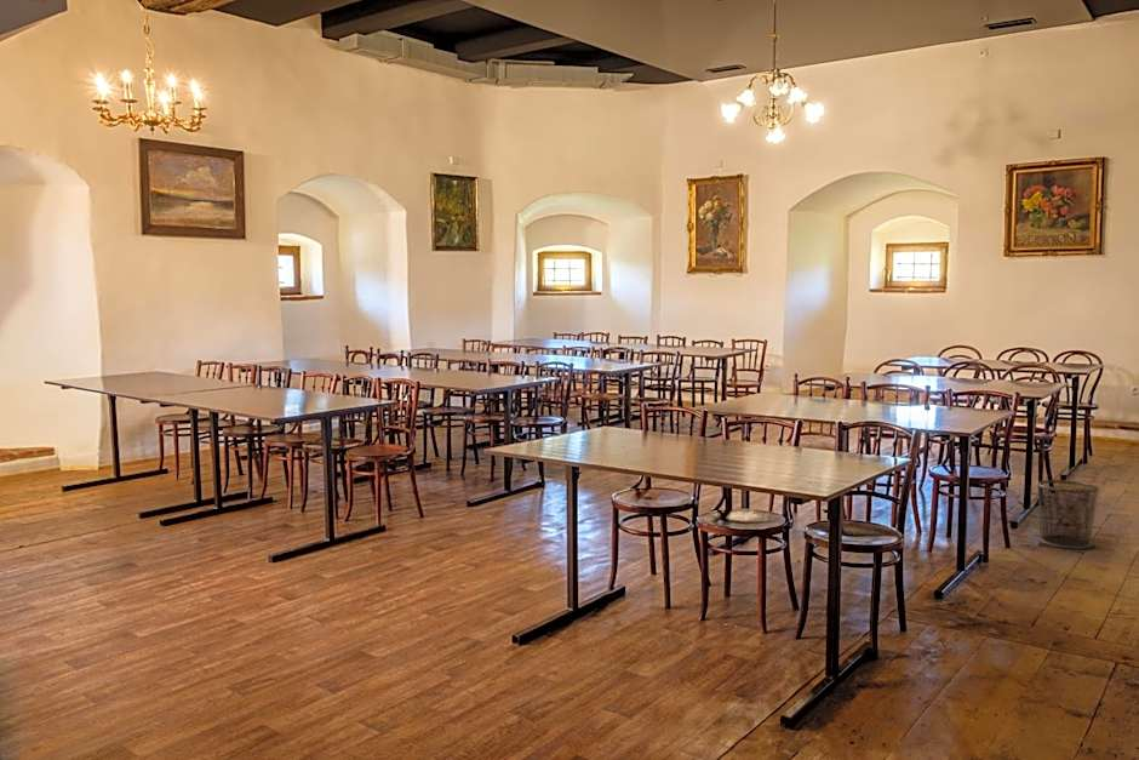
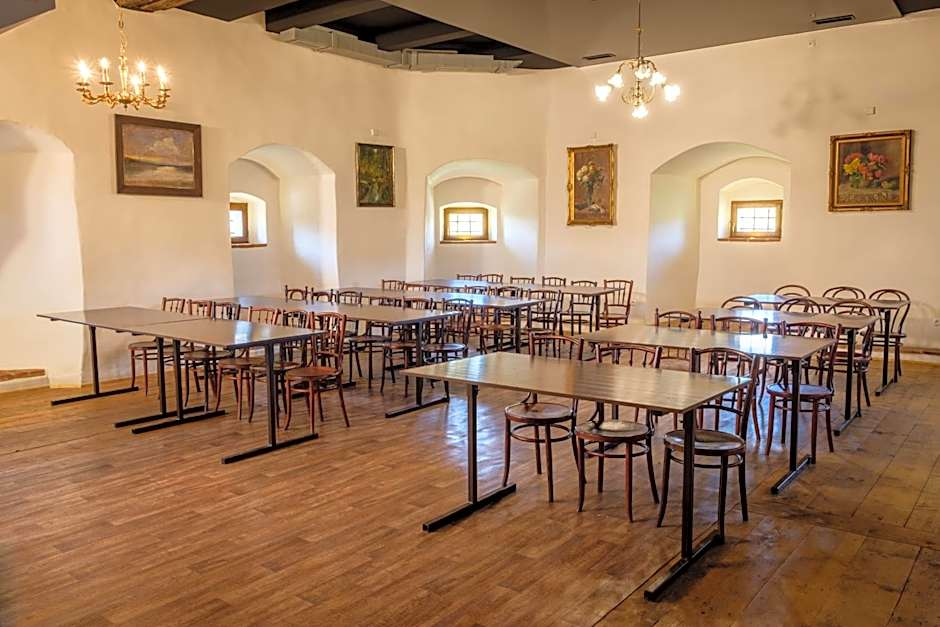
- waste bin [1036,479,1101,550]
